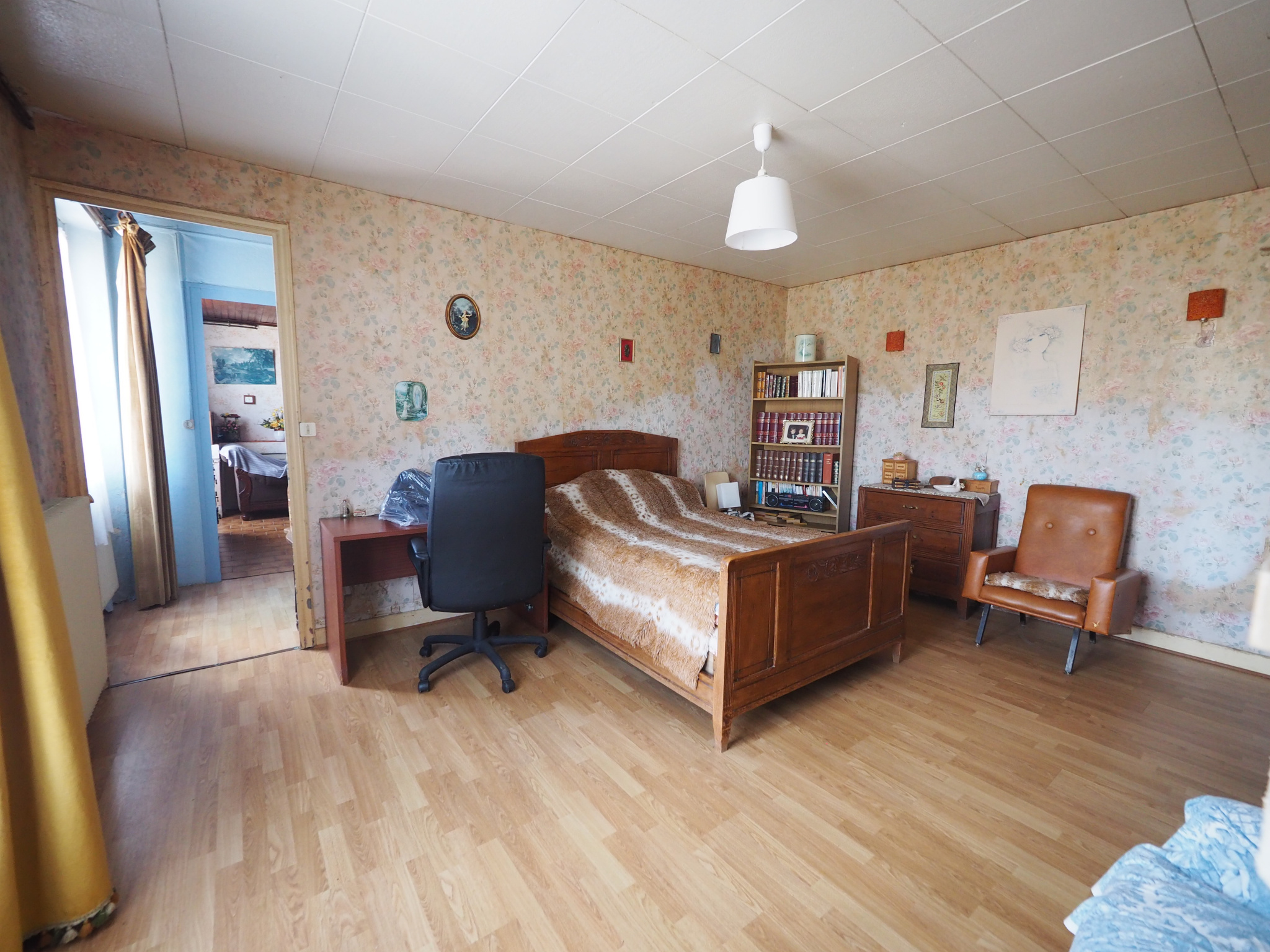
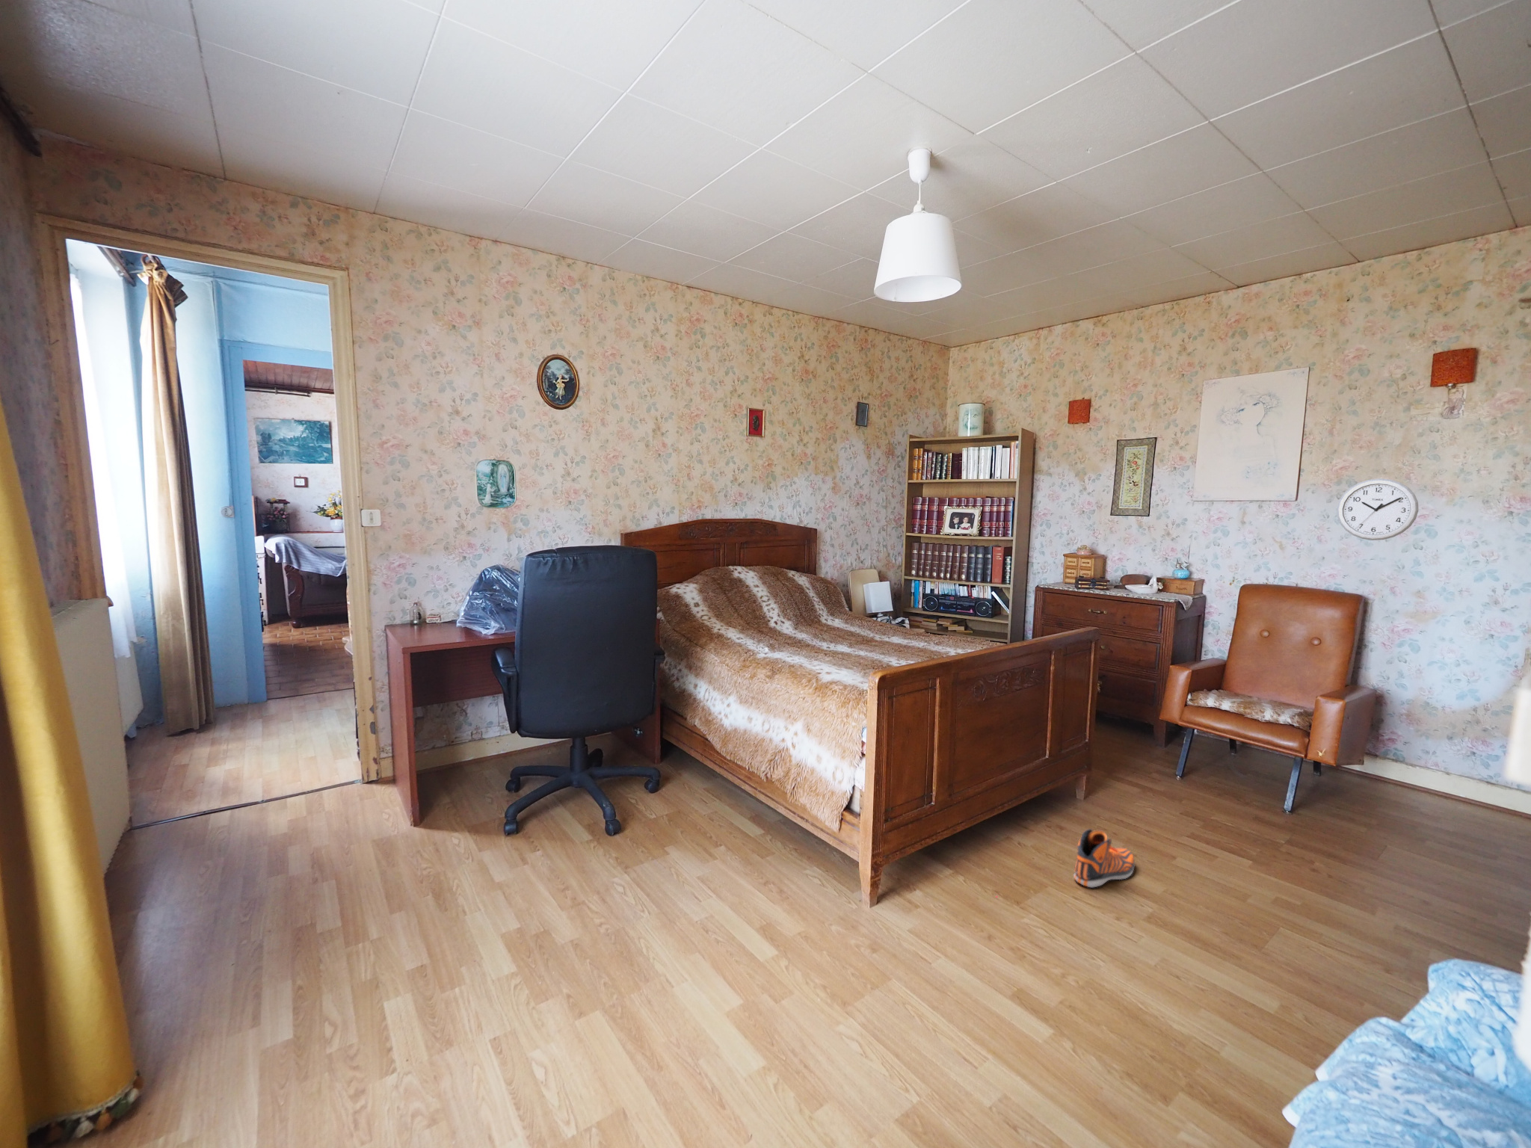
+ sneaker [1073,828,1136,888]
+ wall clock [1336,478,1419,541]
